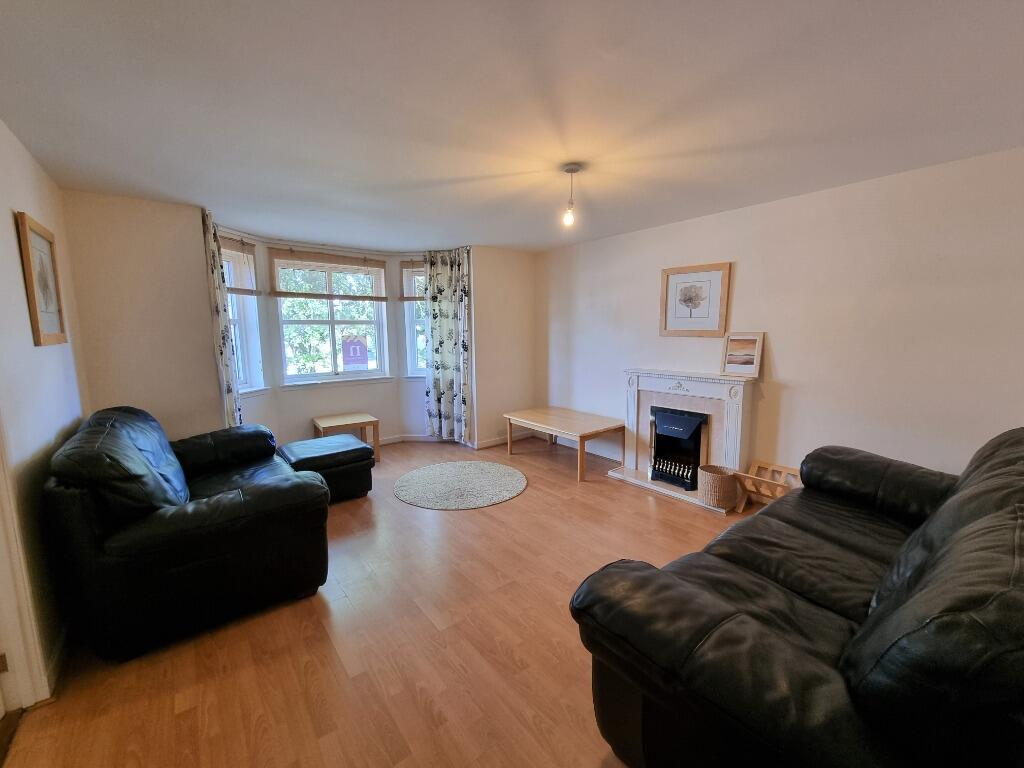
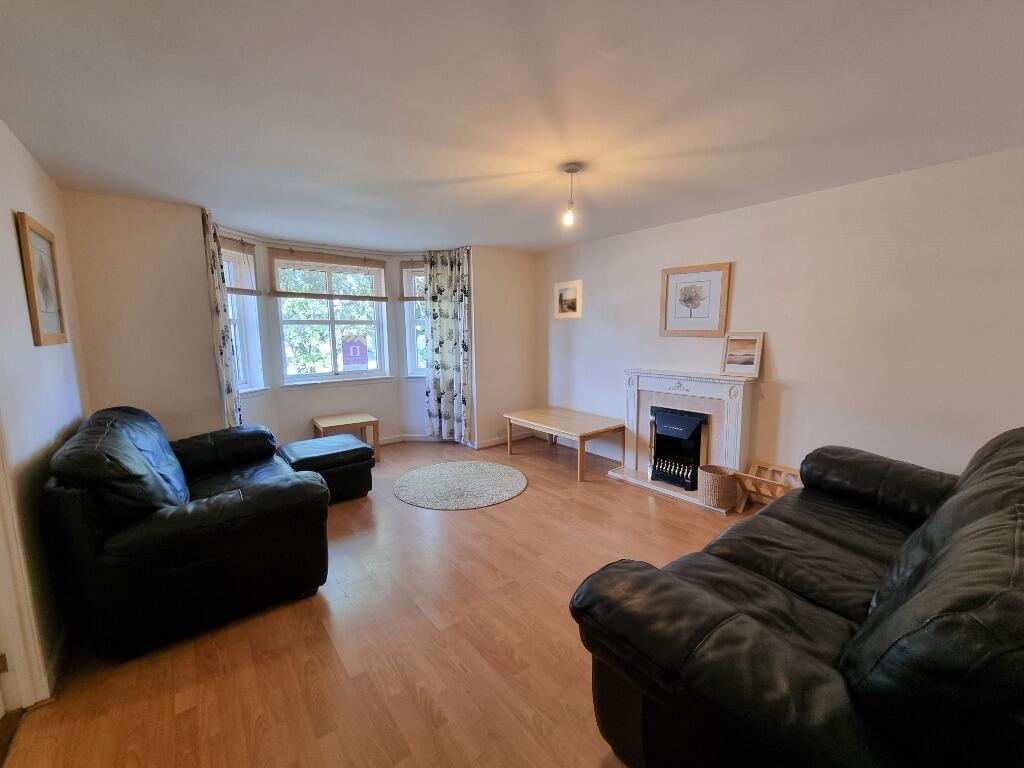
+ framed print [553,279,583,320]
